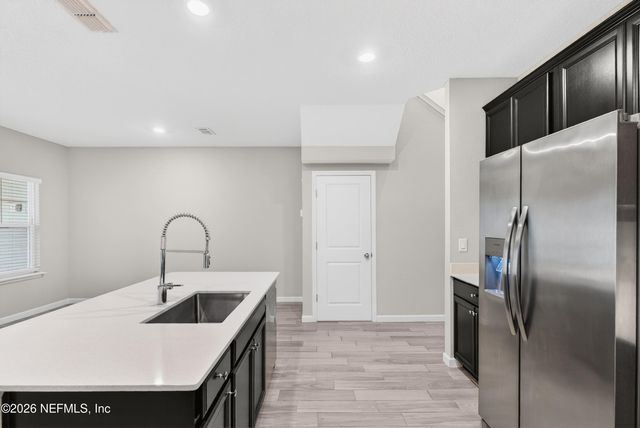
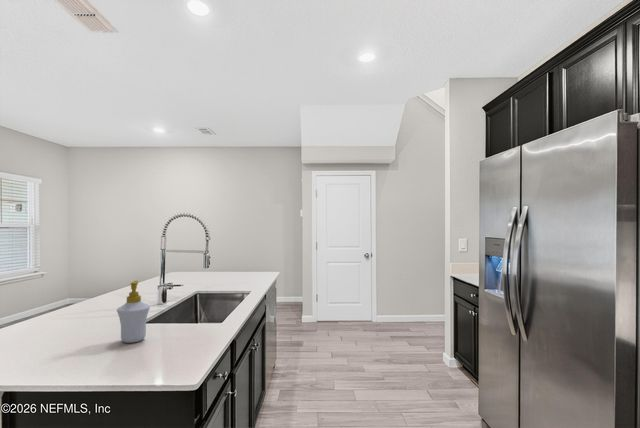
+ soap bottle [116,280,151,344]
